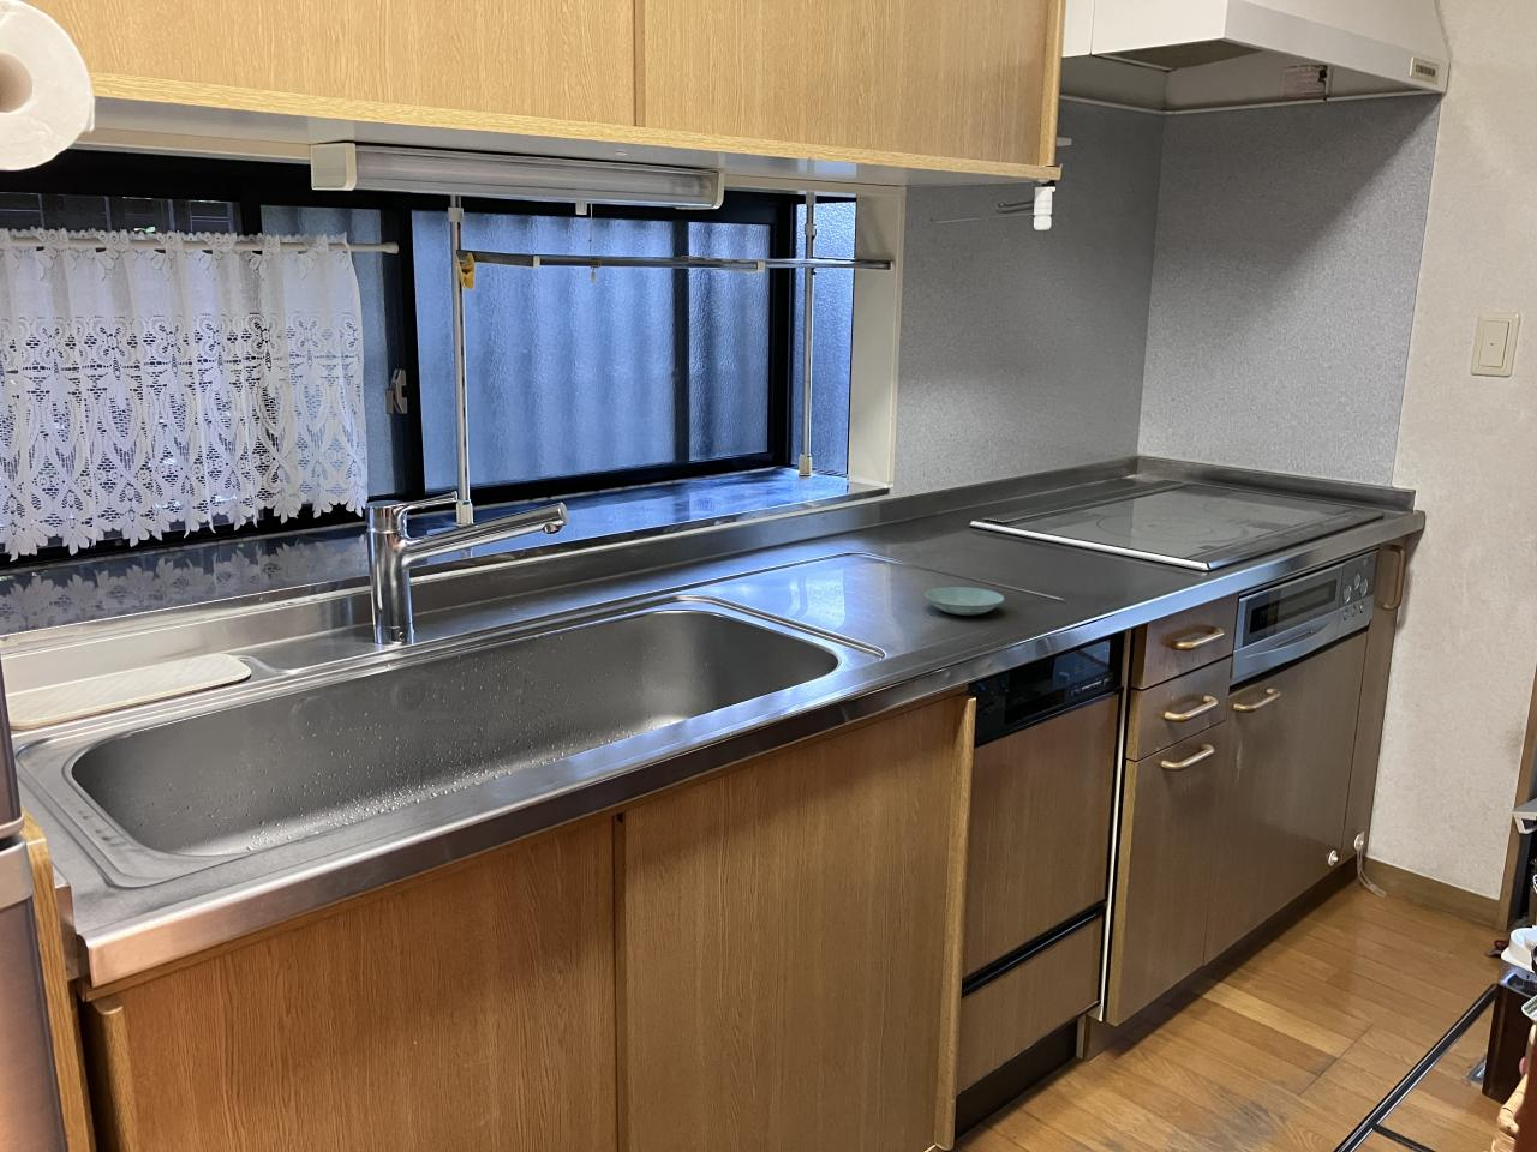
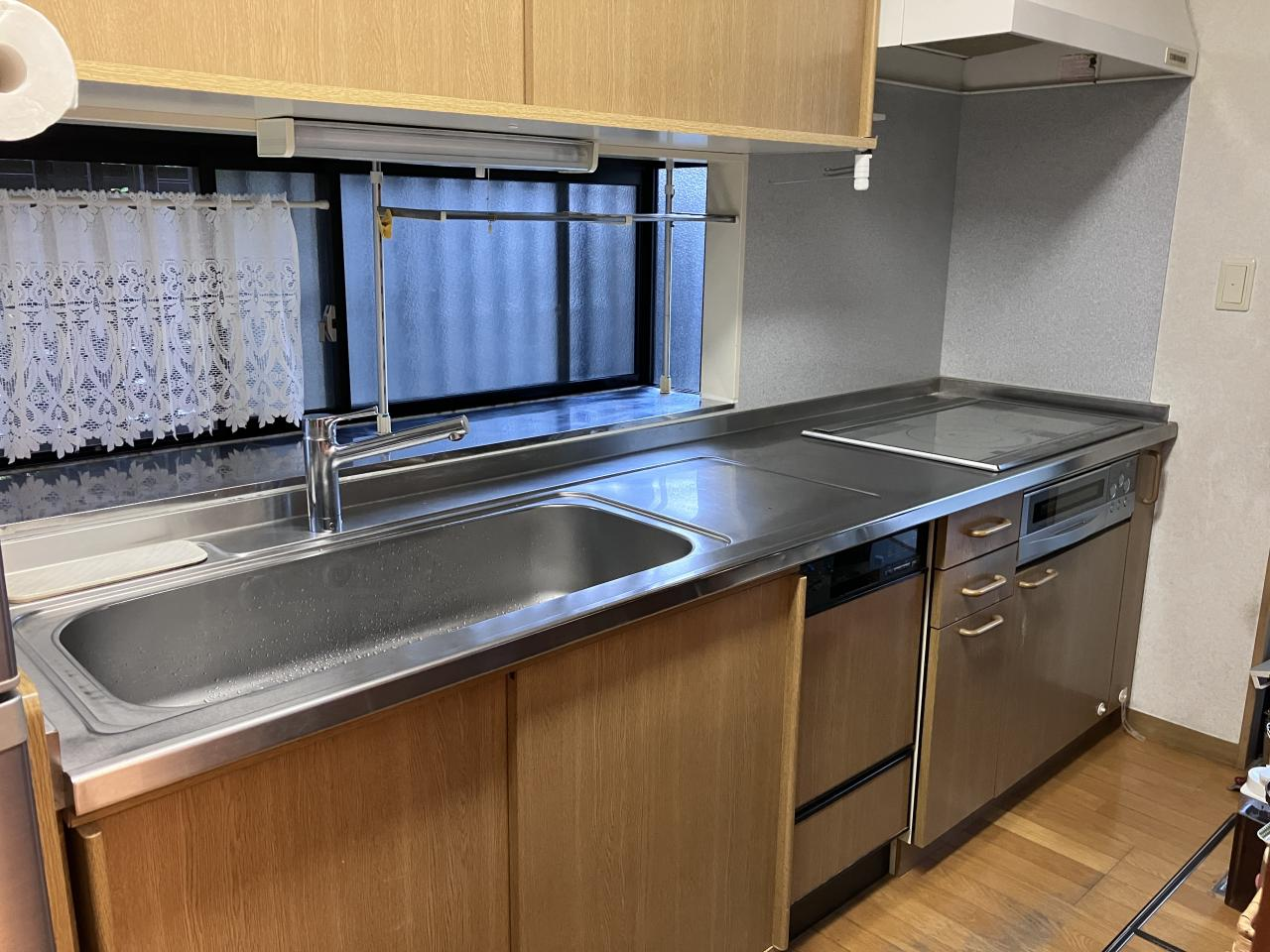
- saucer [923,586,1004,617]
